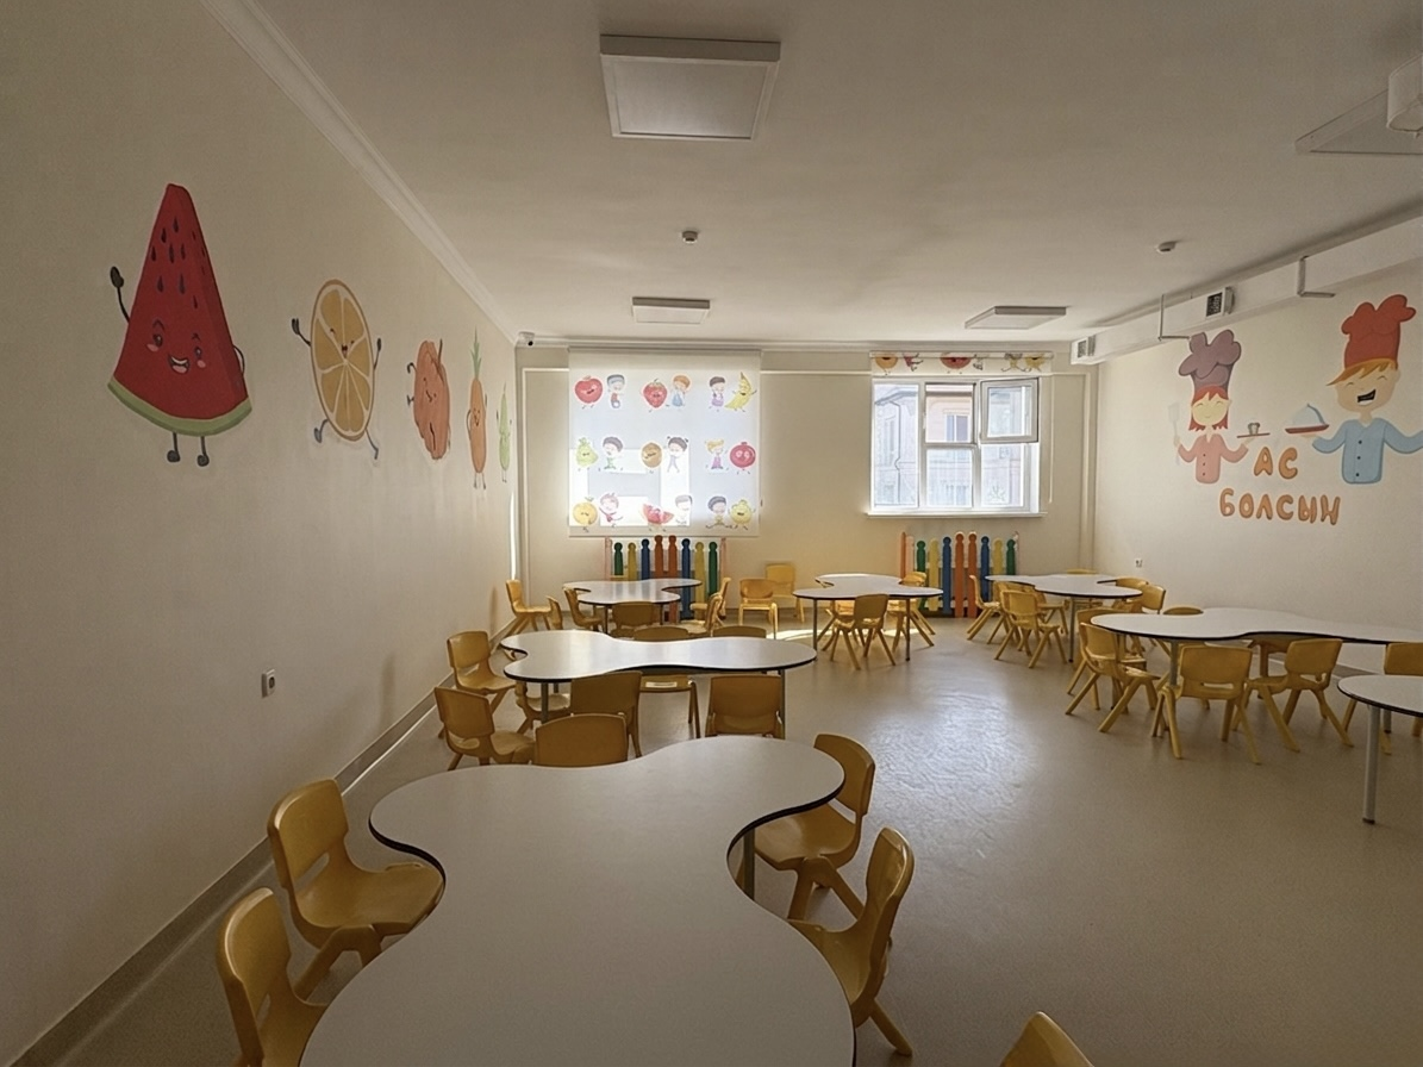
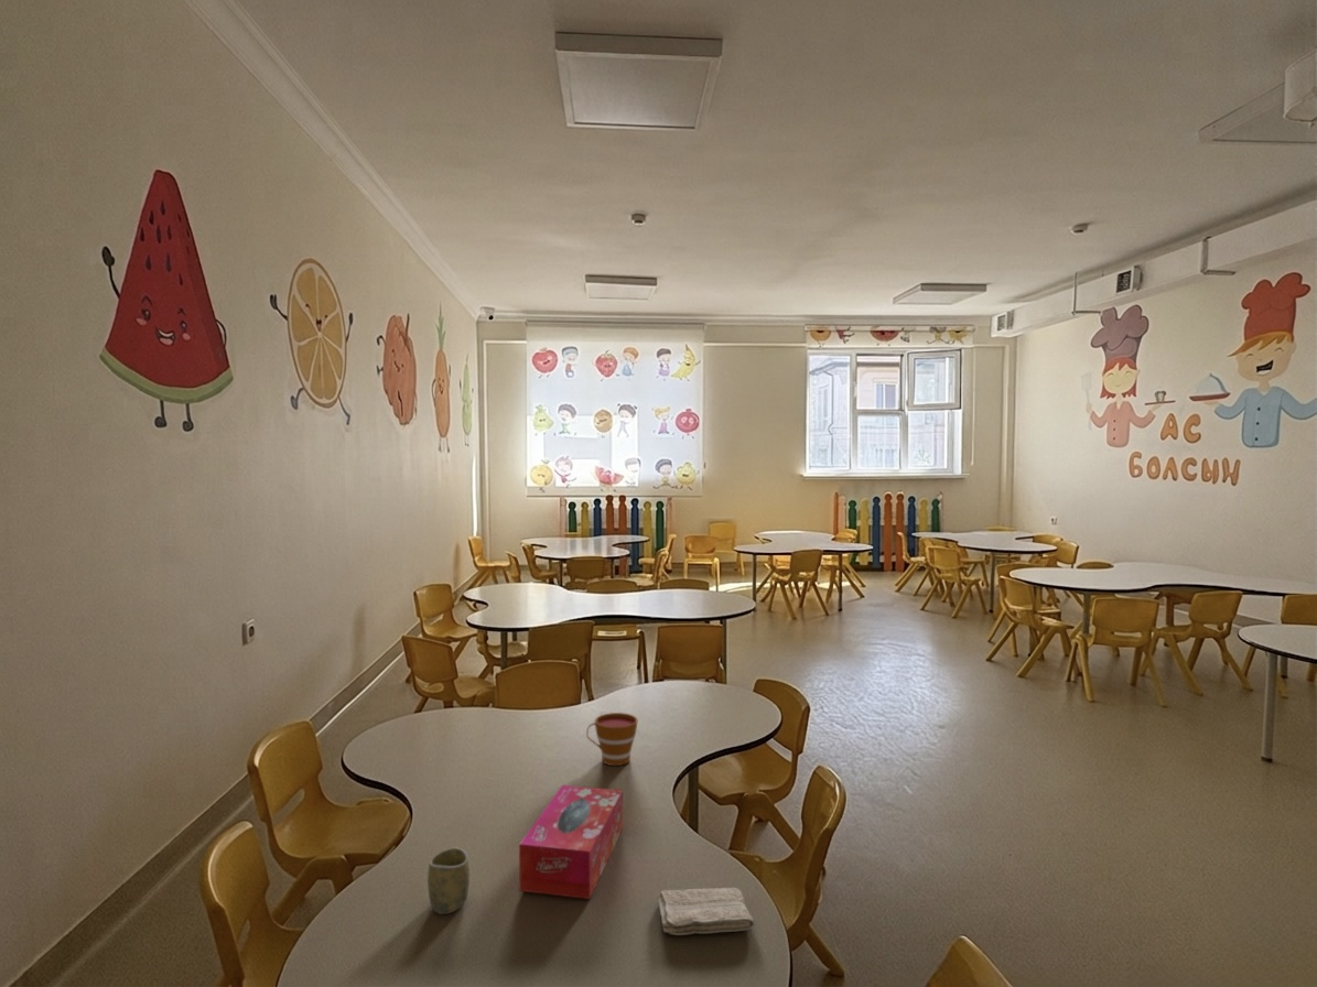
+ washcloth [656,887,755,936]
+ cup [427,846,471,915]
+ cup [585,712,639,767]
+ tissue box [518,784,624,900]
